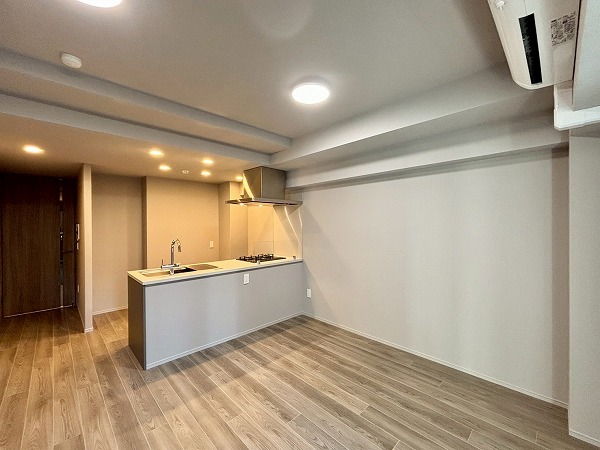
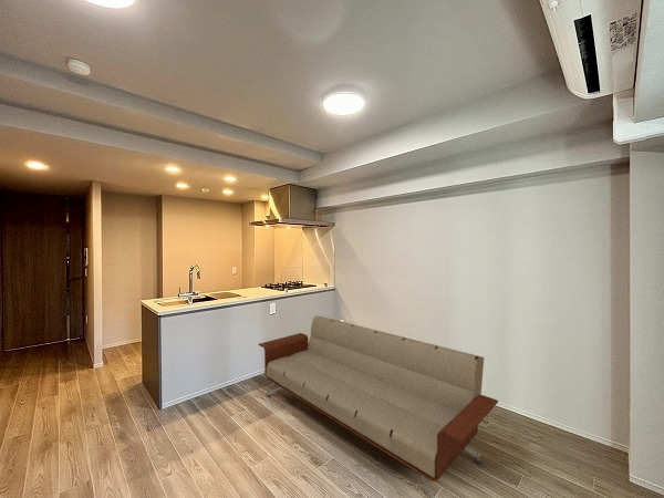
+ sofa [257,314,499,498]
